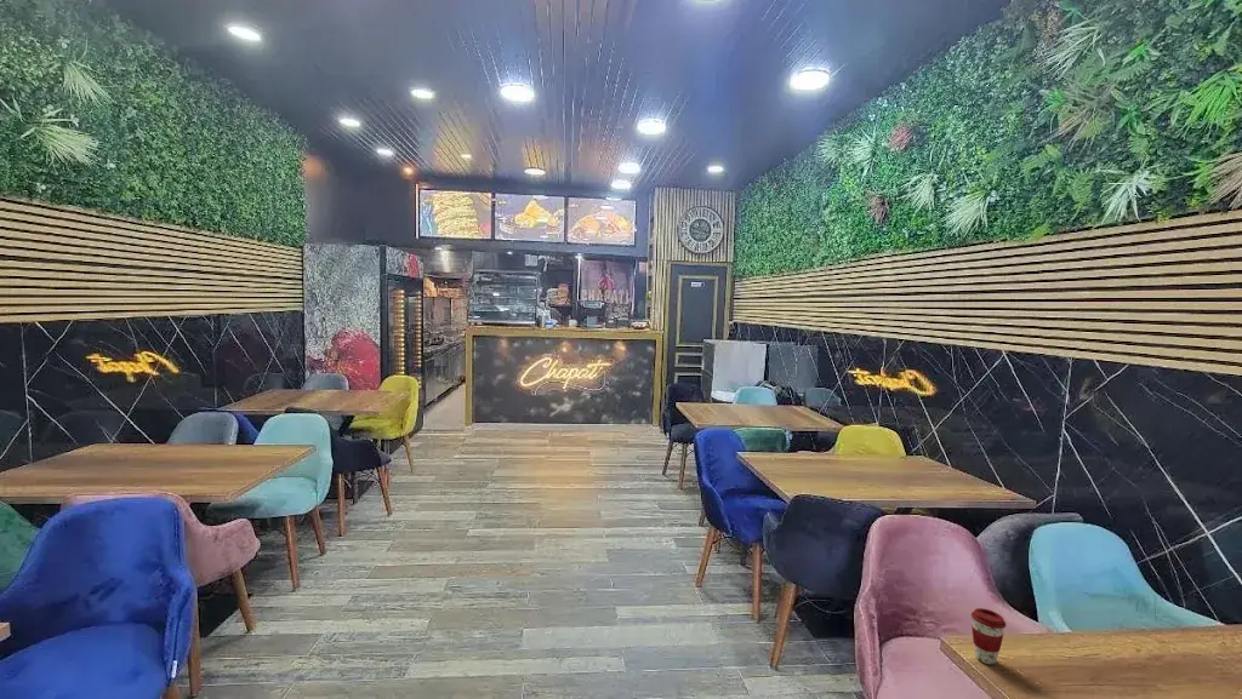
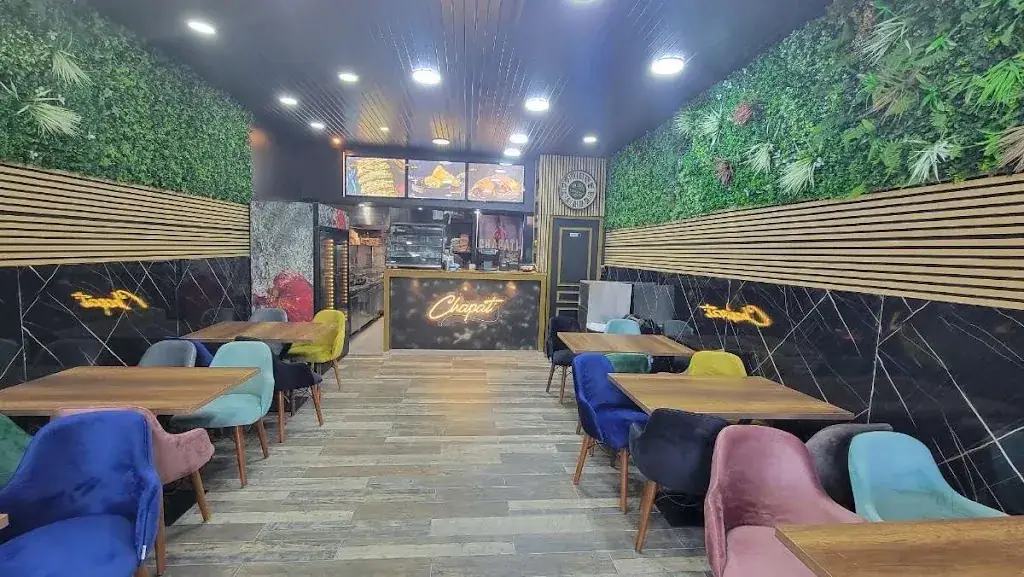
- coffee cup [970,607,1007,665]
